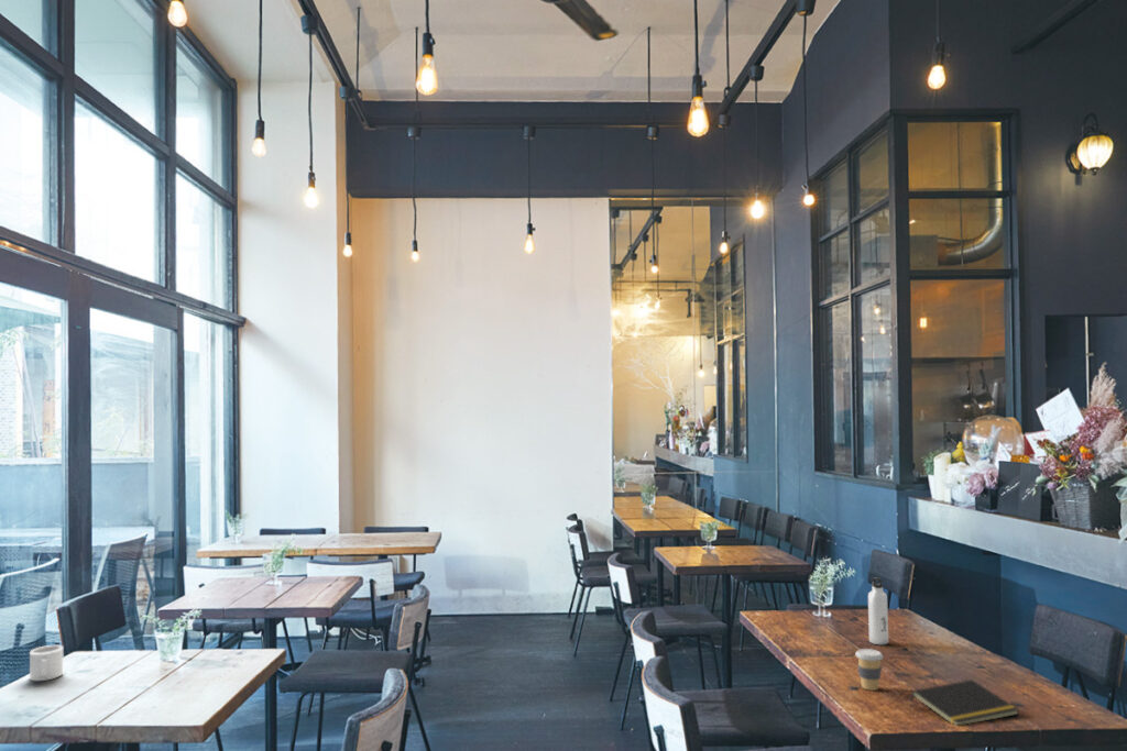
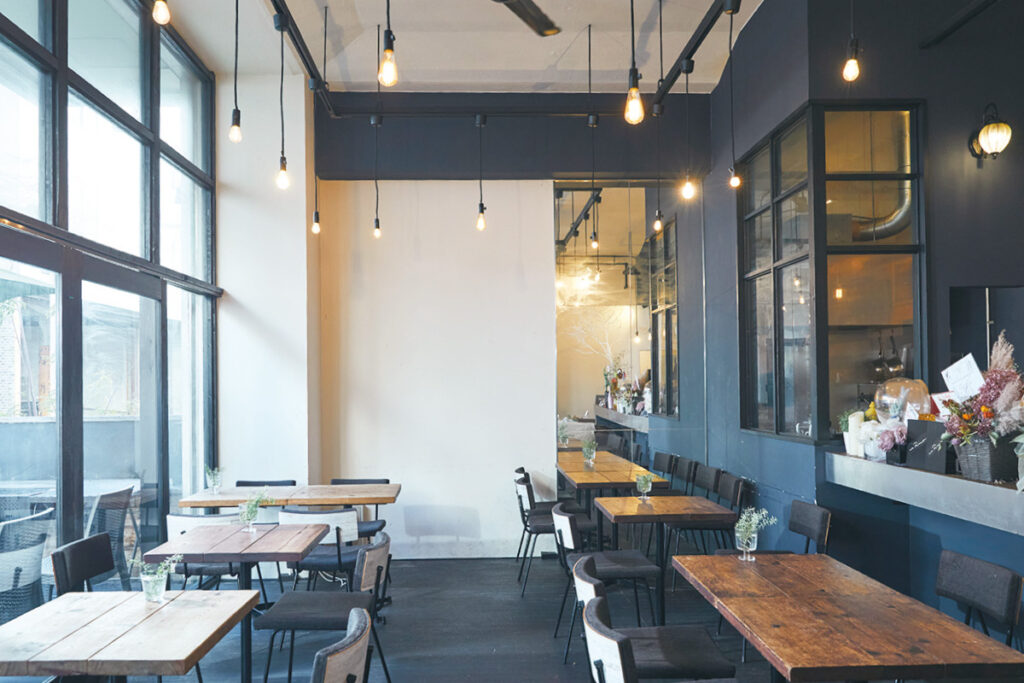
- coffee cup [854,648,884,692]
- mug [29,644,64,682]
- water bottle [867,576,889,645]
- notepad [909,678,1020,726]
